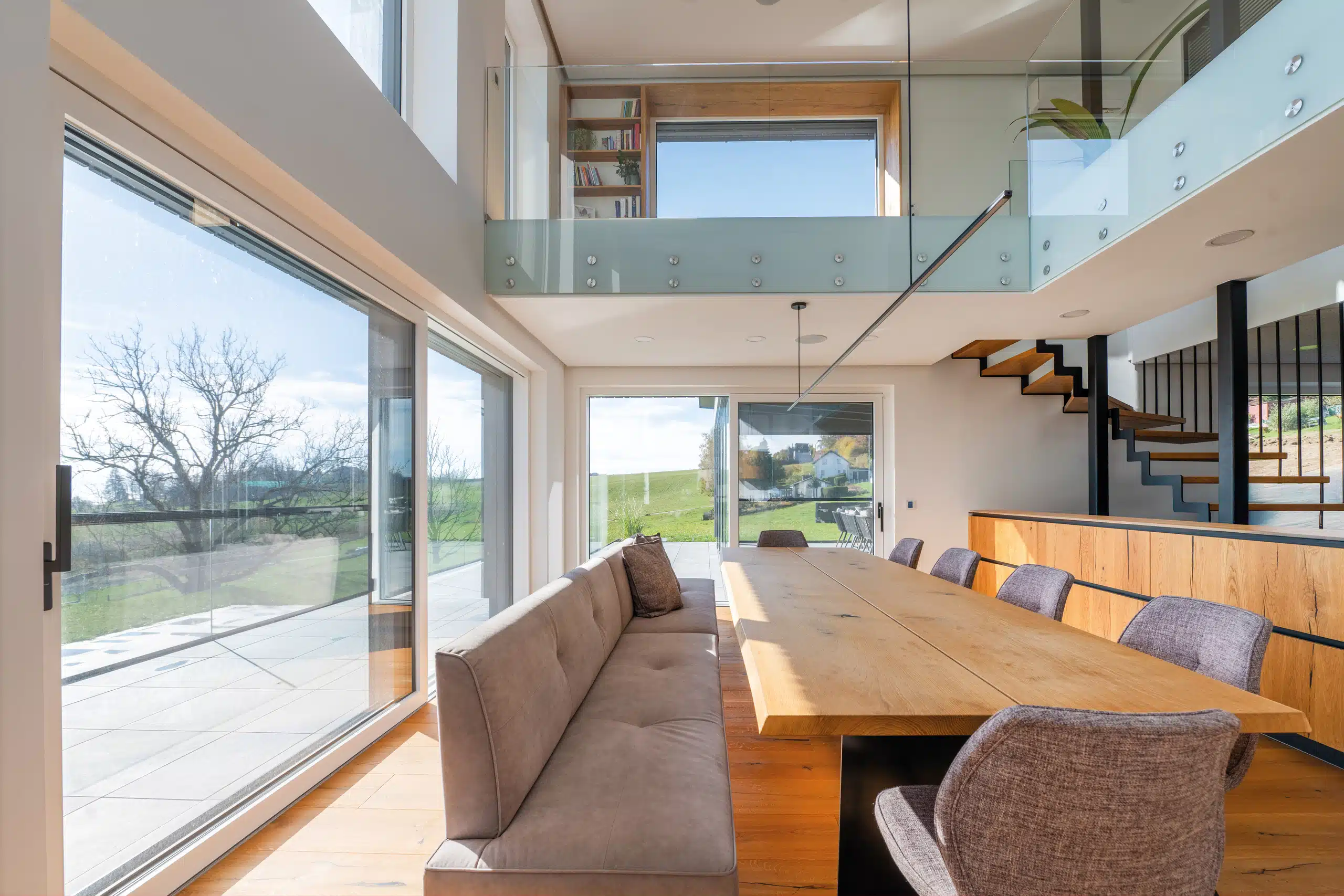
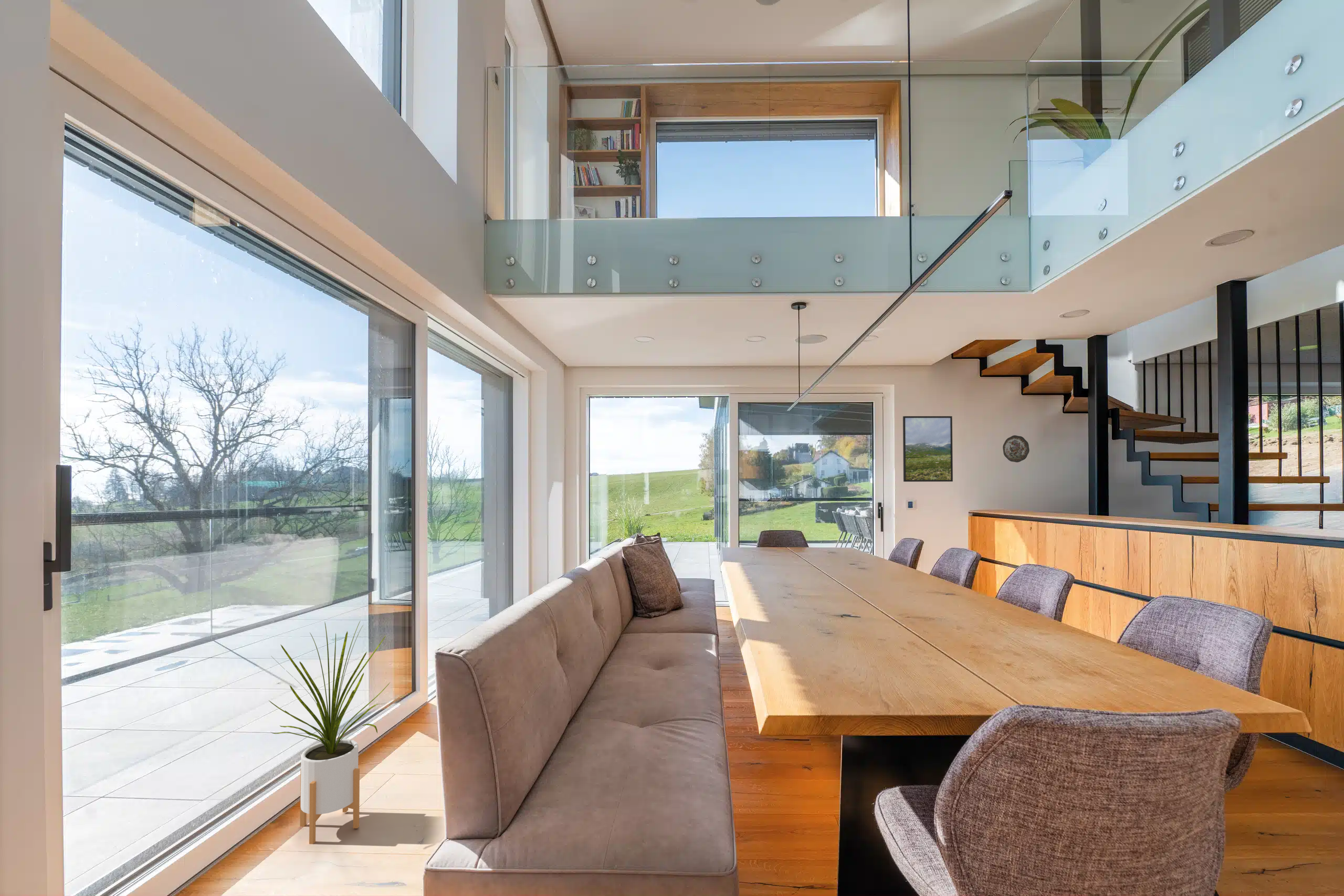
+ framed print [902,416,953,482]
+ decorative plate [1002,435,1030,463]
+ house plant [269,620,391,845]
